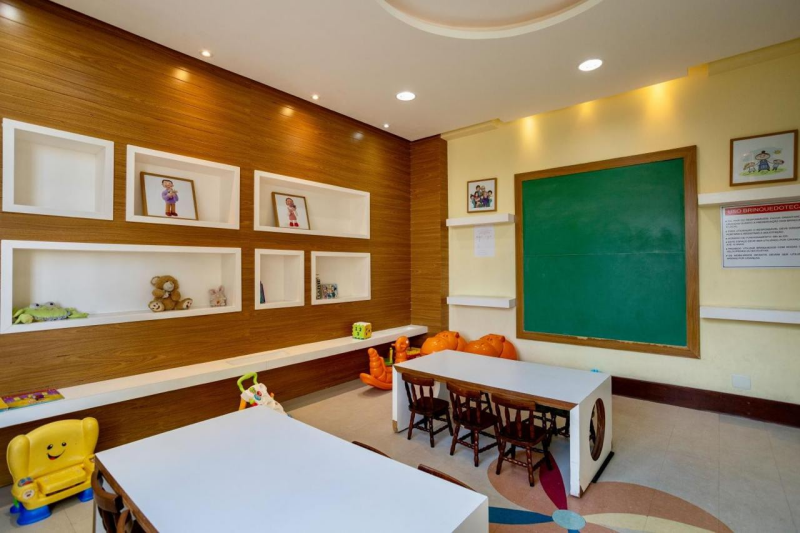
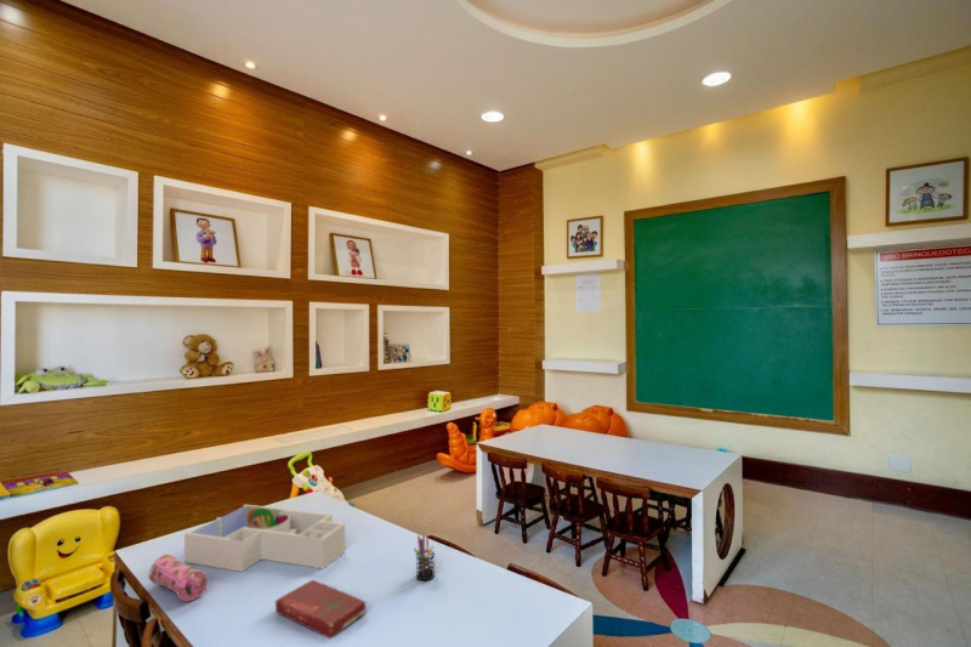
+ book [274,579,367,640]
+ pen holder [413,534,436,581]
+ pencil case [148,554,208,602]
+ desk organizer [183,504,346,573]
